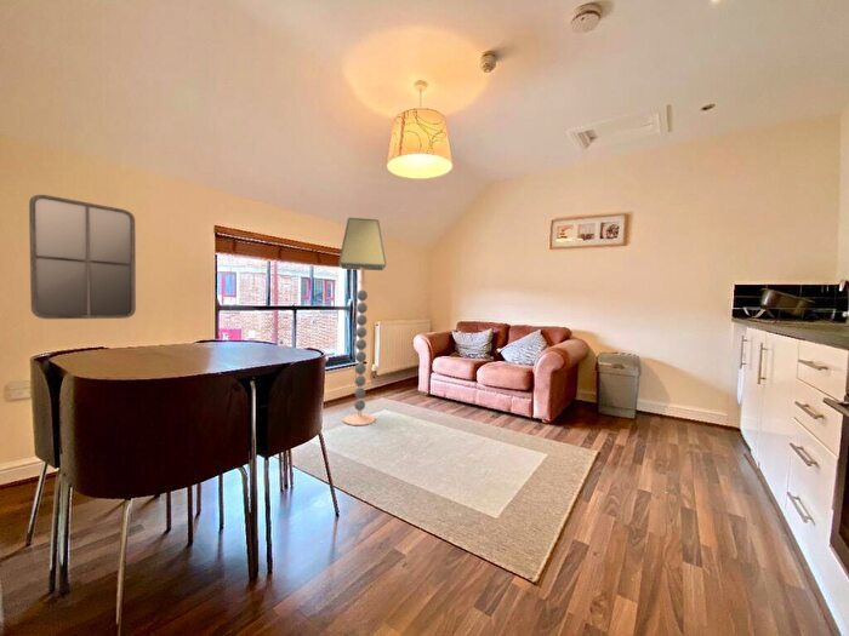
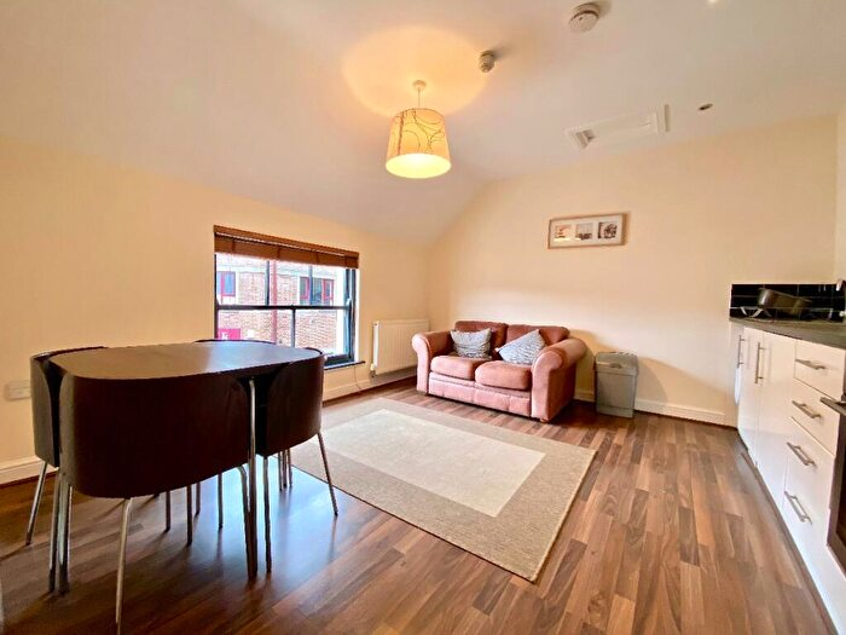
- floor lamp [337,217,387,426]
- home mirror [28,194,137,320]
